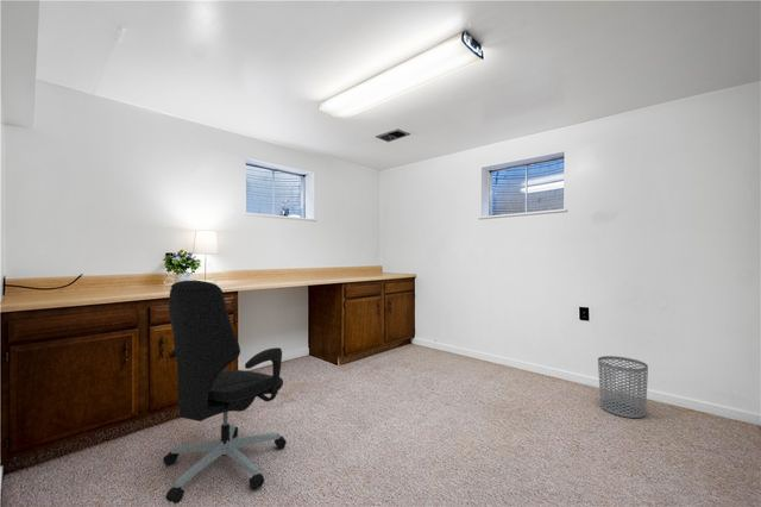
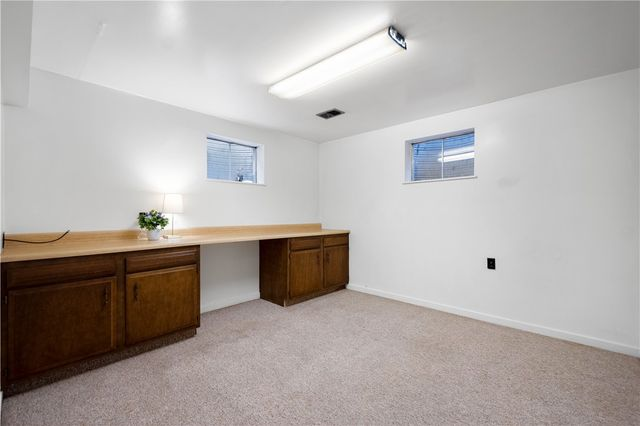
- waste bin [597,355,649,419]
- office chair [162,280,288,505]
